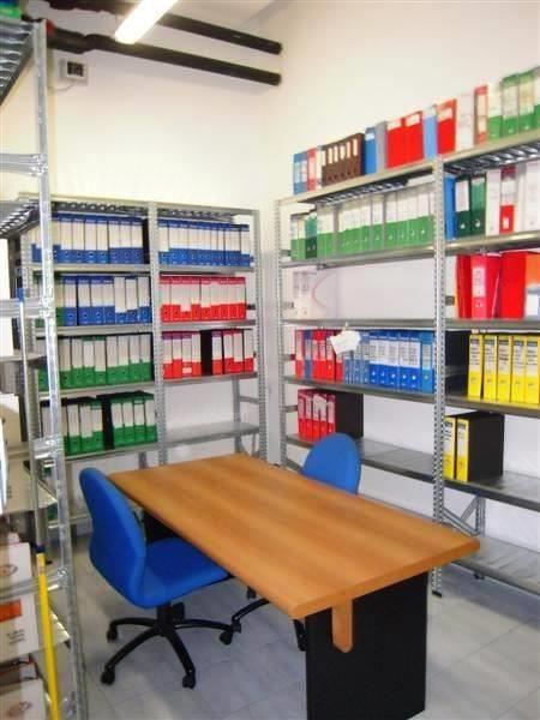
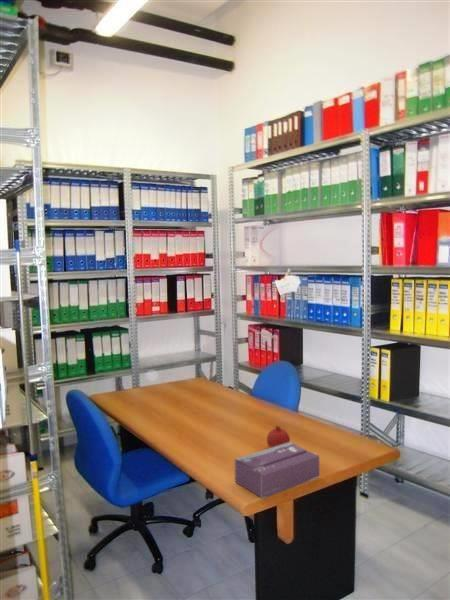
+ tissue box [234,441,320,499]
+ fruit [266,424,291,448]
